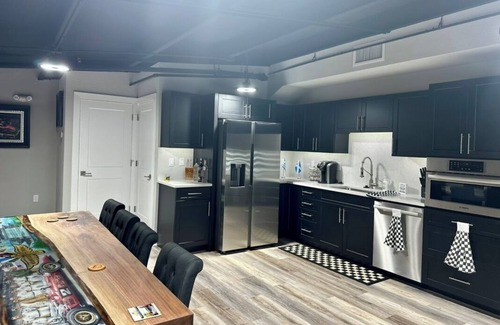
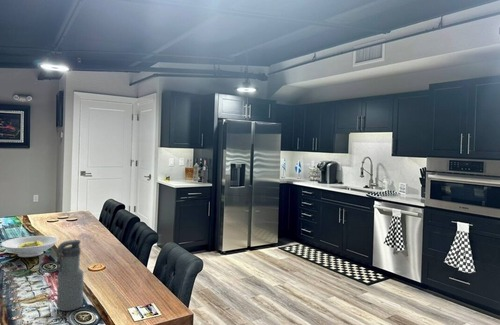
+ water bottle [56,239,84,312]
+ bowl [0,235,59,258]
